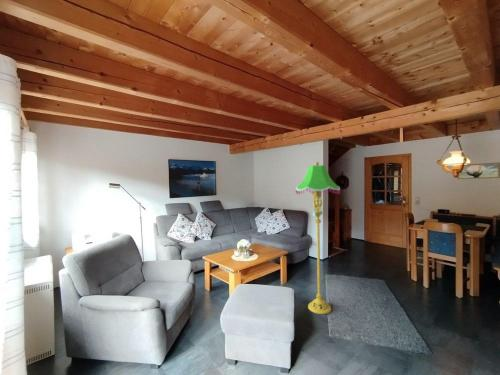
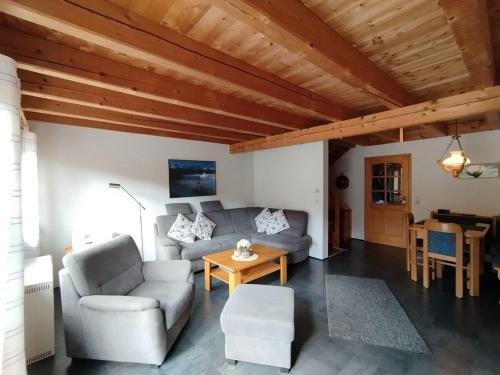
- floor lamp [295,161,341,315]
